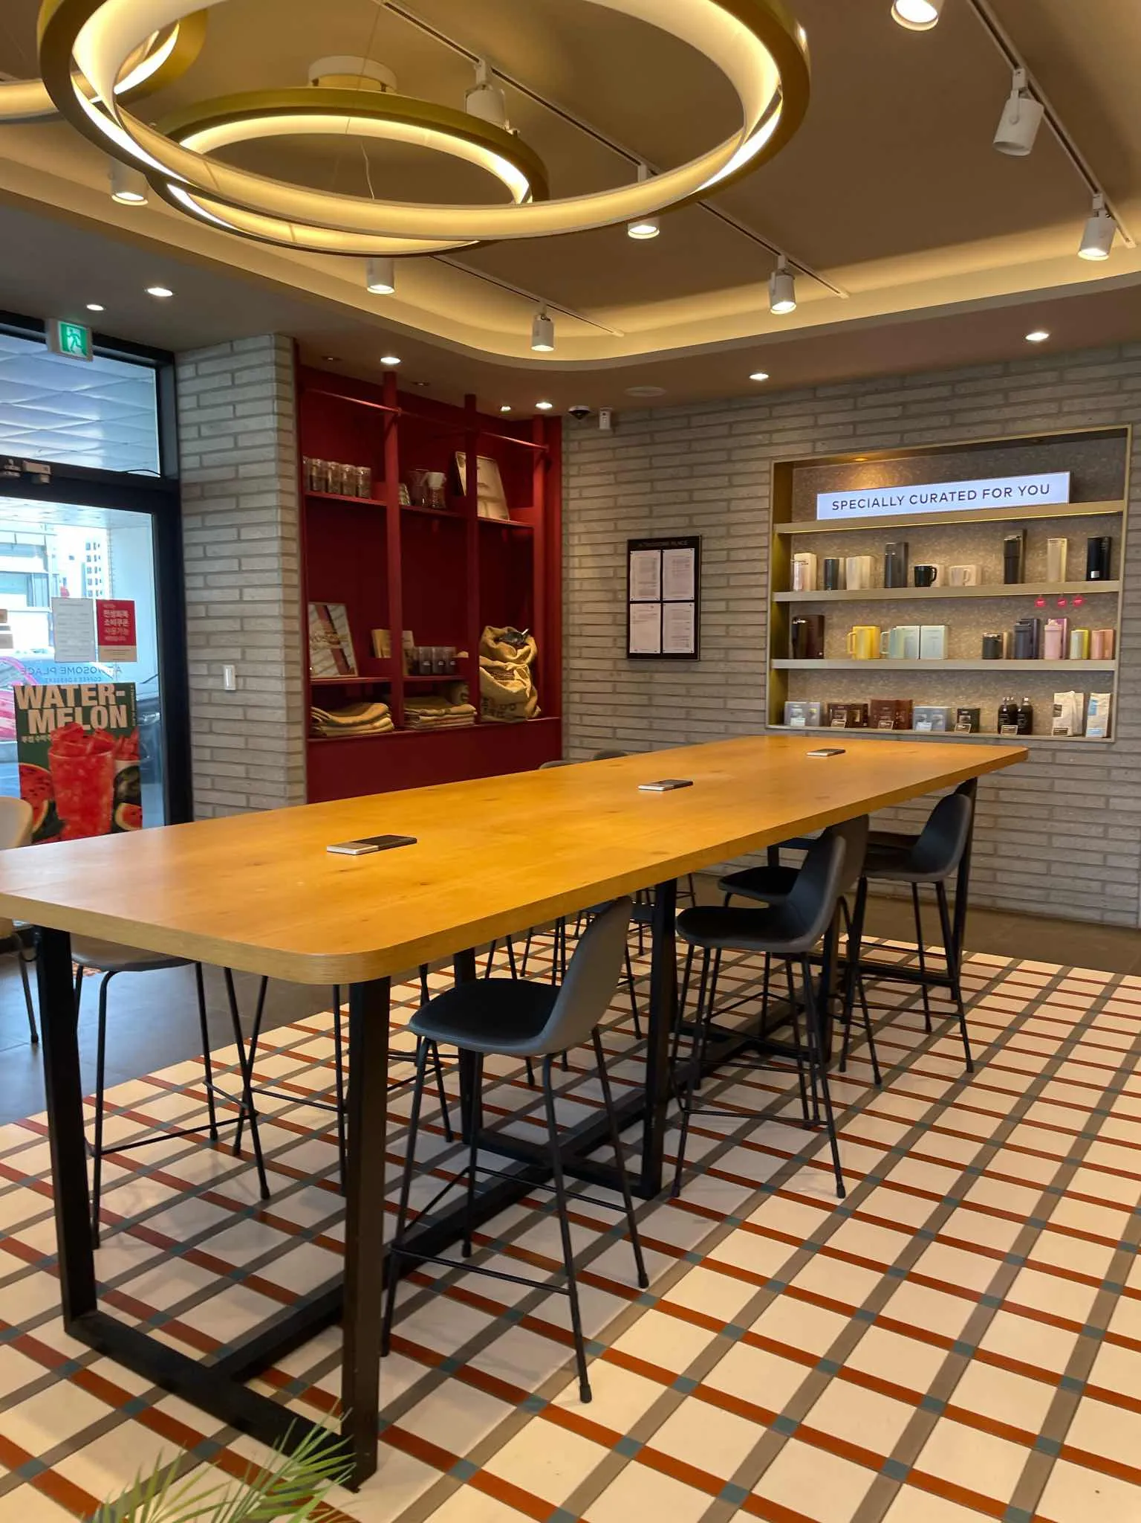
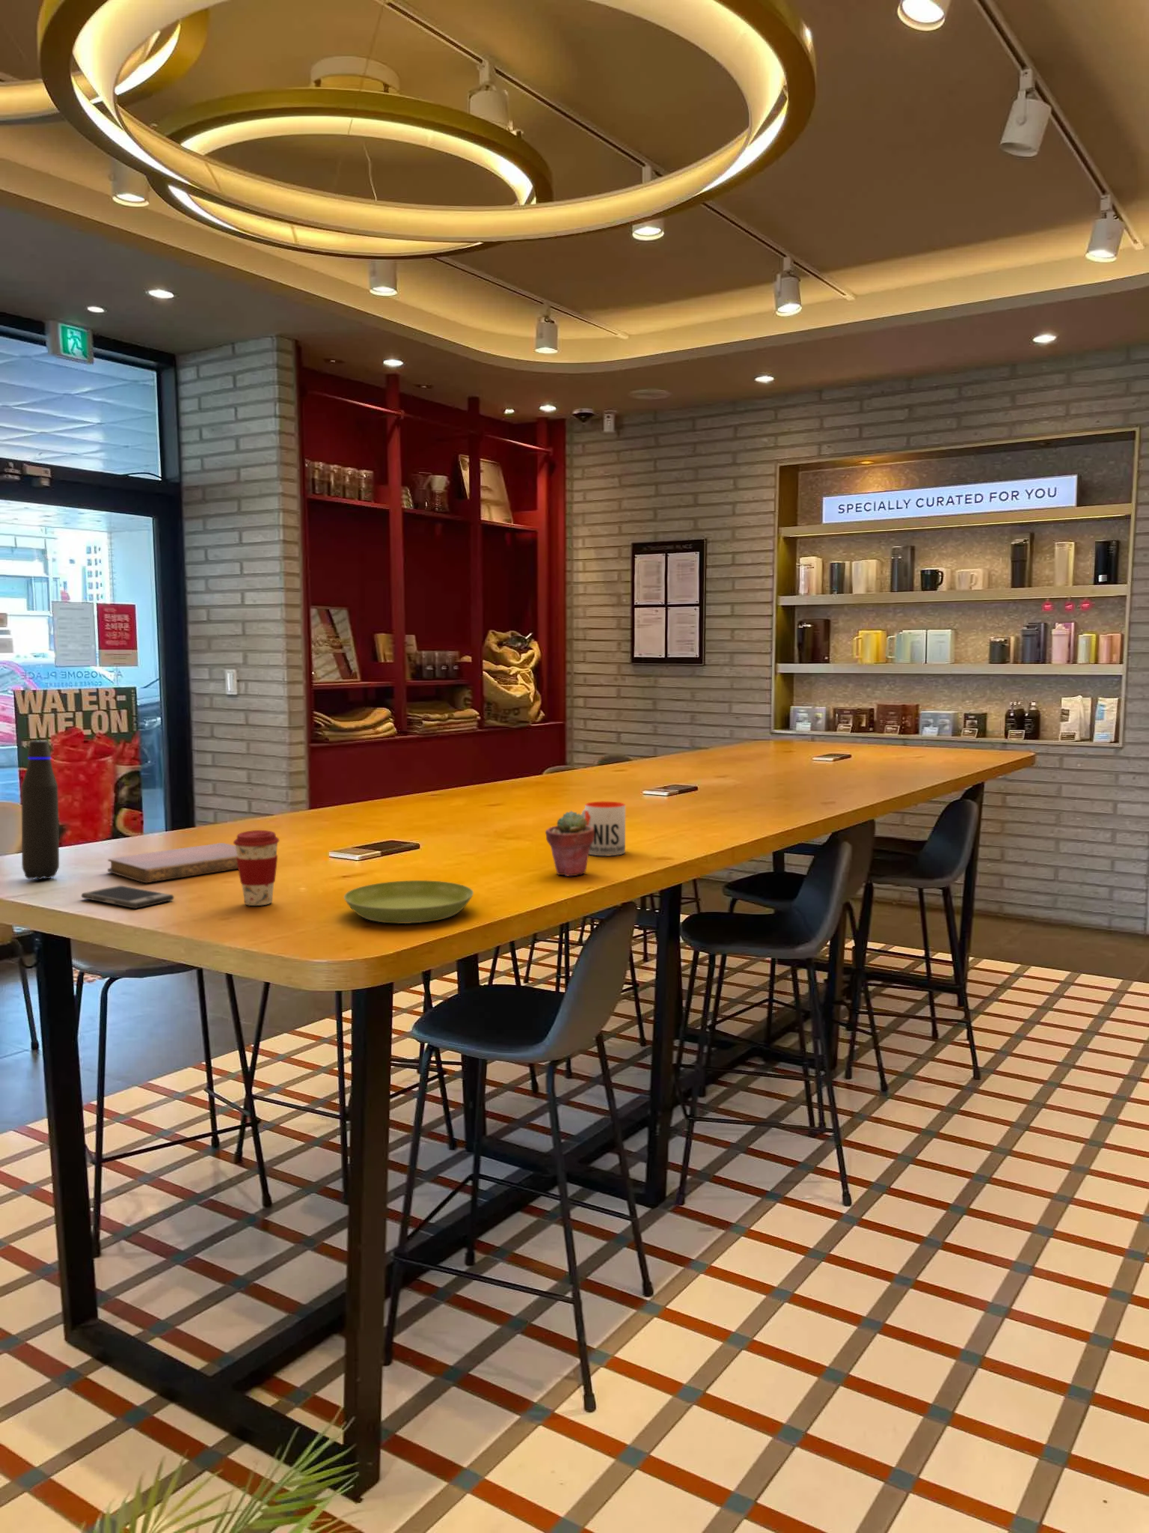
+ potted succulent [544,810,594,876]
+ coffee cup [233,829,280,907]
+ water bottle [21,740,60,880]
+ mug [581,802,626,856]
+ smartphone [81,885,175,909]
+ saucer [343,880,474,925]
+ notebook [107,843,239,884]
